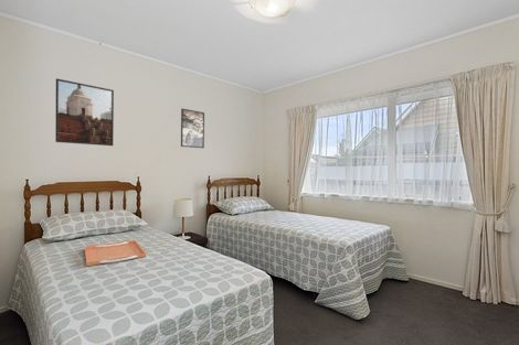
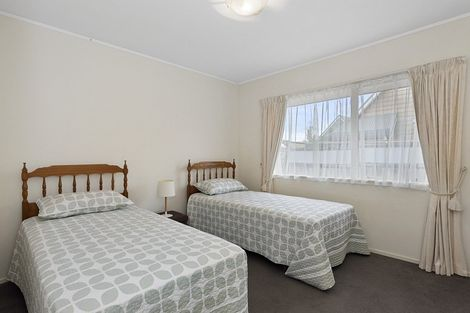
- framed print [54,77,115,147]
- serving tray [84,239,147,267]
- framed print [180,108,205,149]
